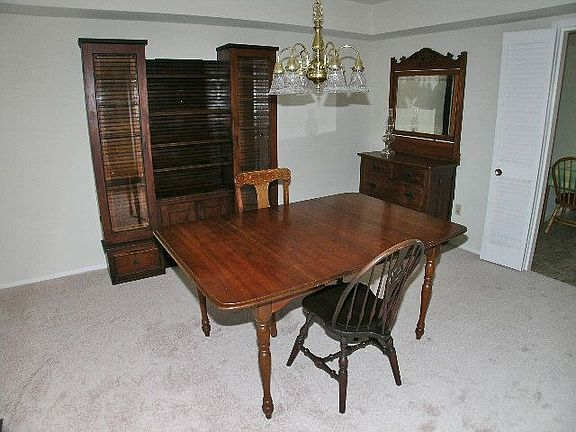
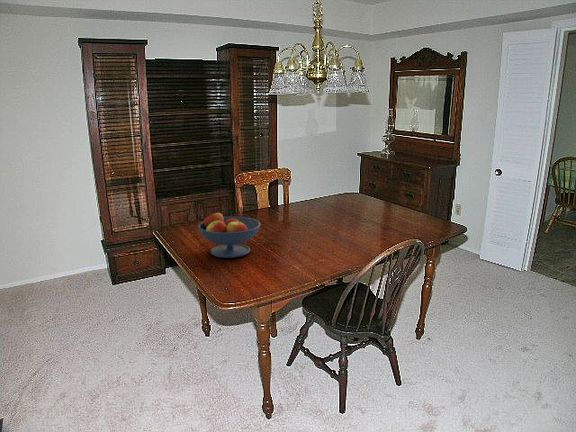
+ fruit bowl [197,212,261,259]
